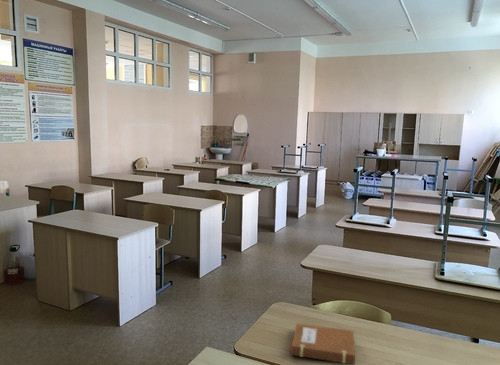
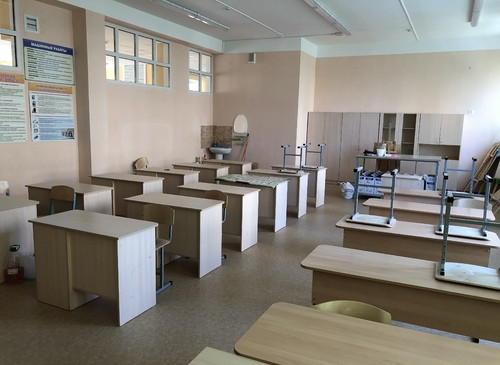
- notebook [287,322,356,365]
